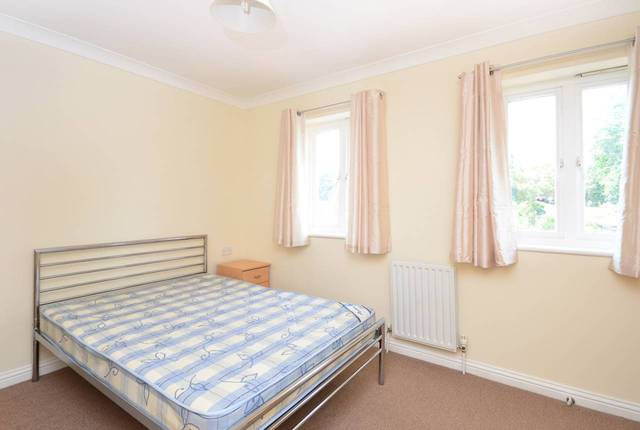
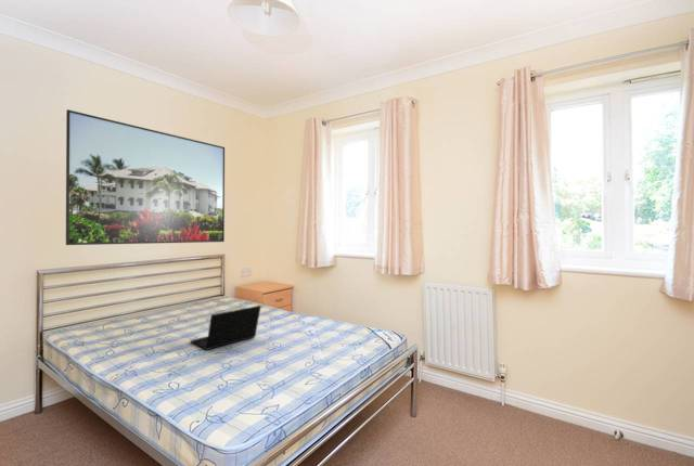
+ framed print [65,108,226,246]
+ laptop [189,305,262,351]
